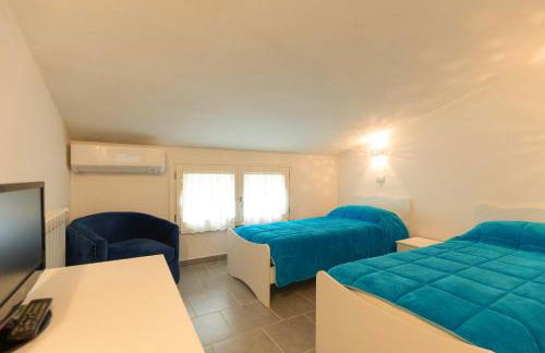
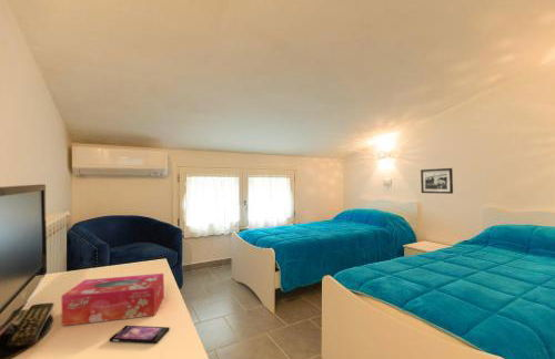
+ smartphone [109,325,171,345]
+ tissue box [60,273,165,327]
+ picture frame [420,167,454,195]
